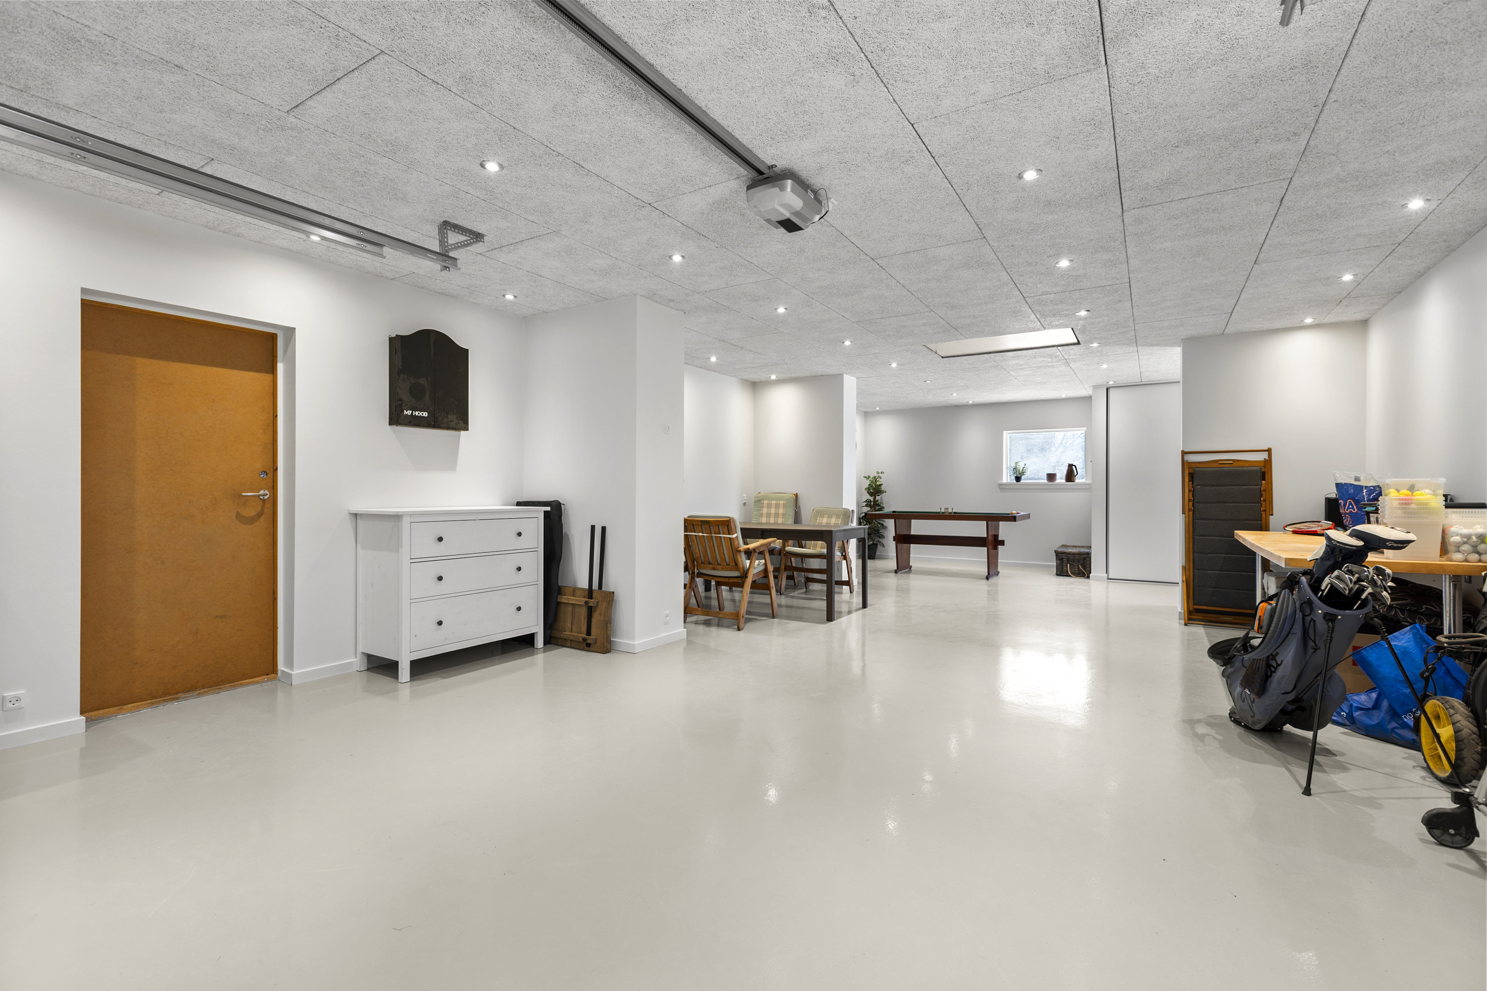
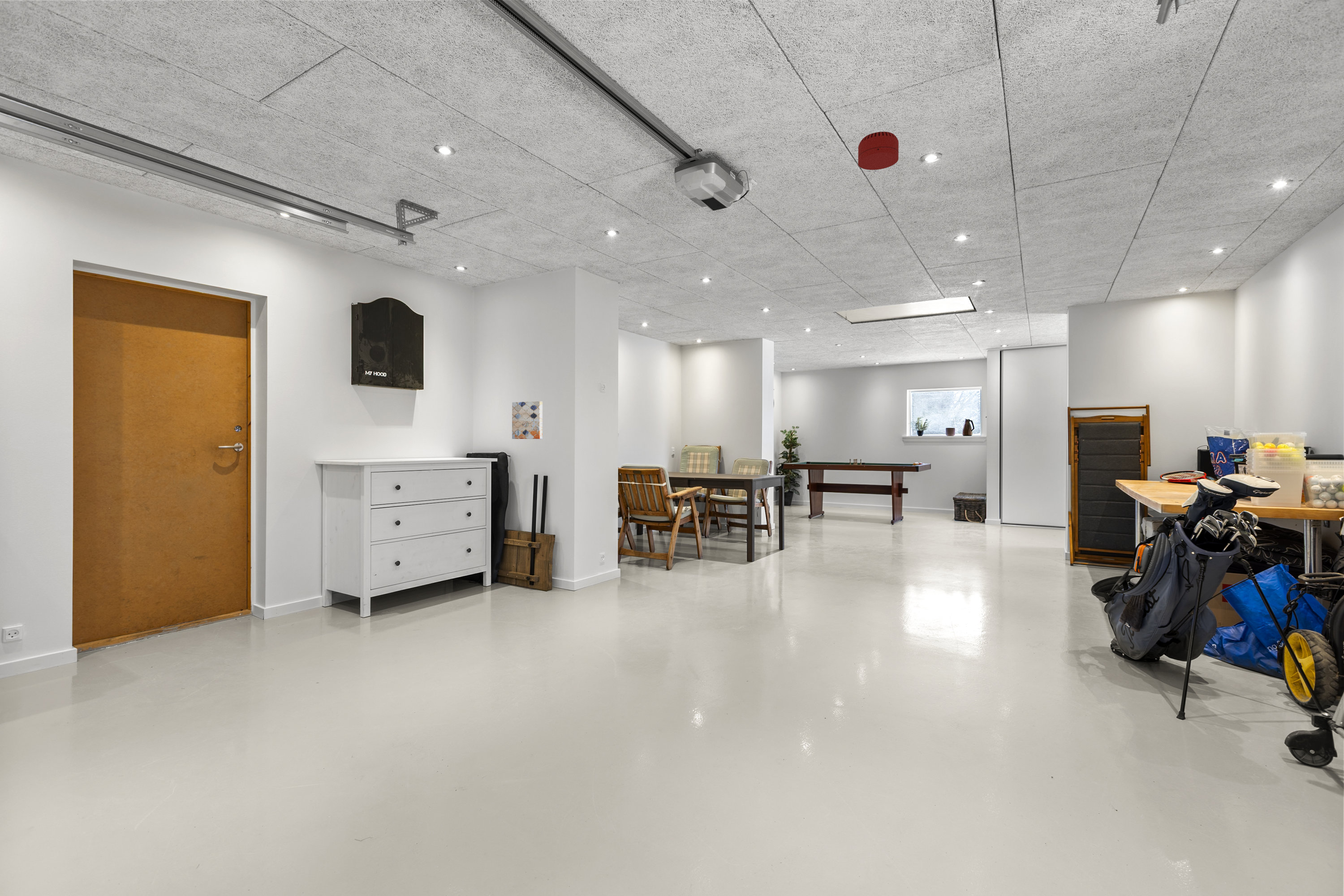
+ wall art [512,401,543,439]
+ smoke detector [857,131,899,171]
